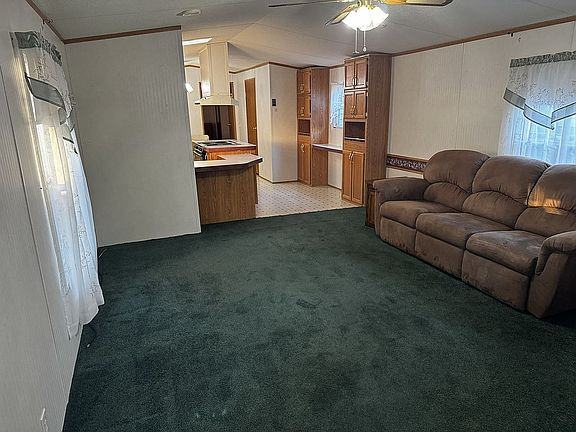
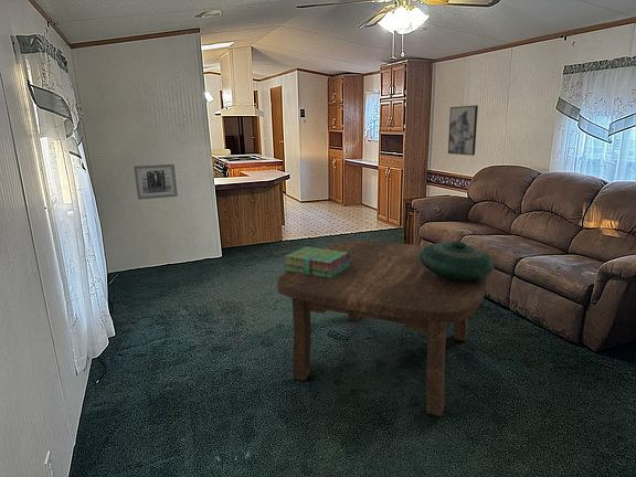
+ wall art [447,104,479,157]
+ decorative bowl [420,240,495,282]
+ stack of books [283,245,351,278]
+ wall art [132,163,179,200]
+ coffee table [276,240,491,417]
